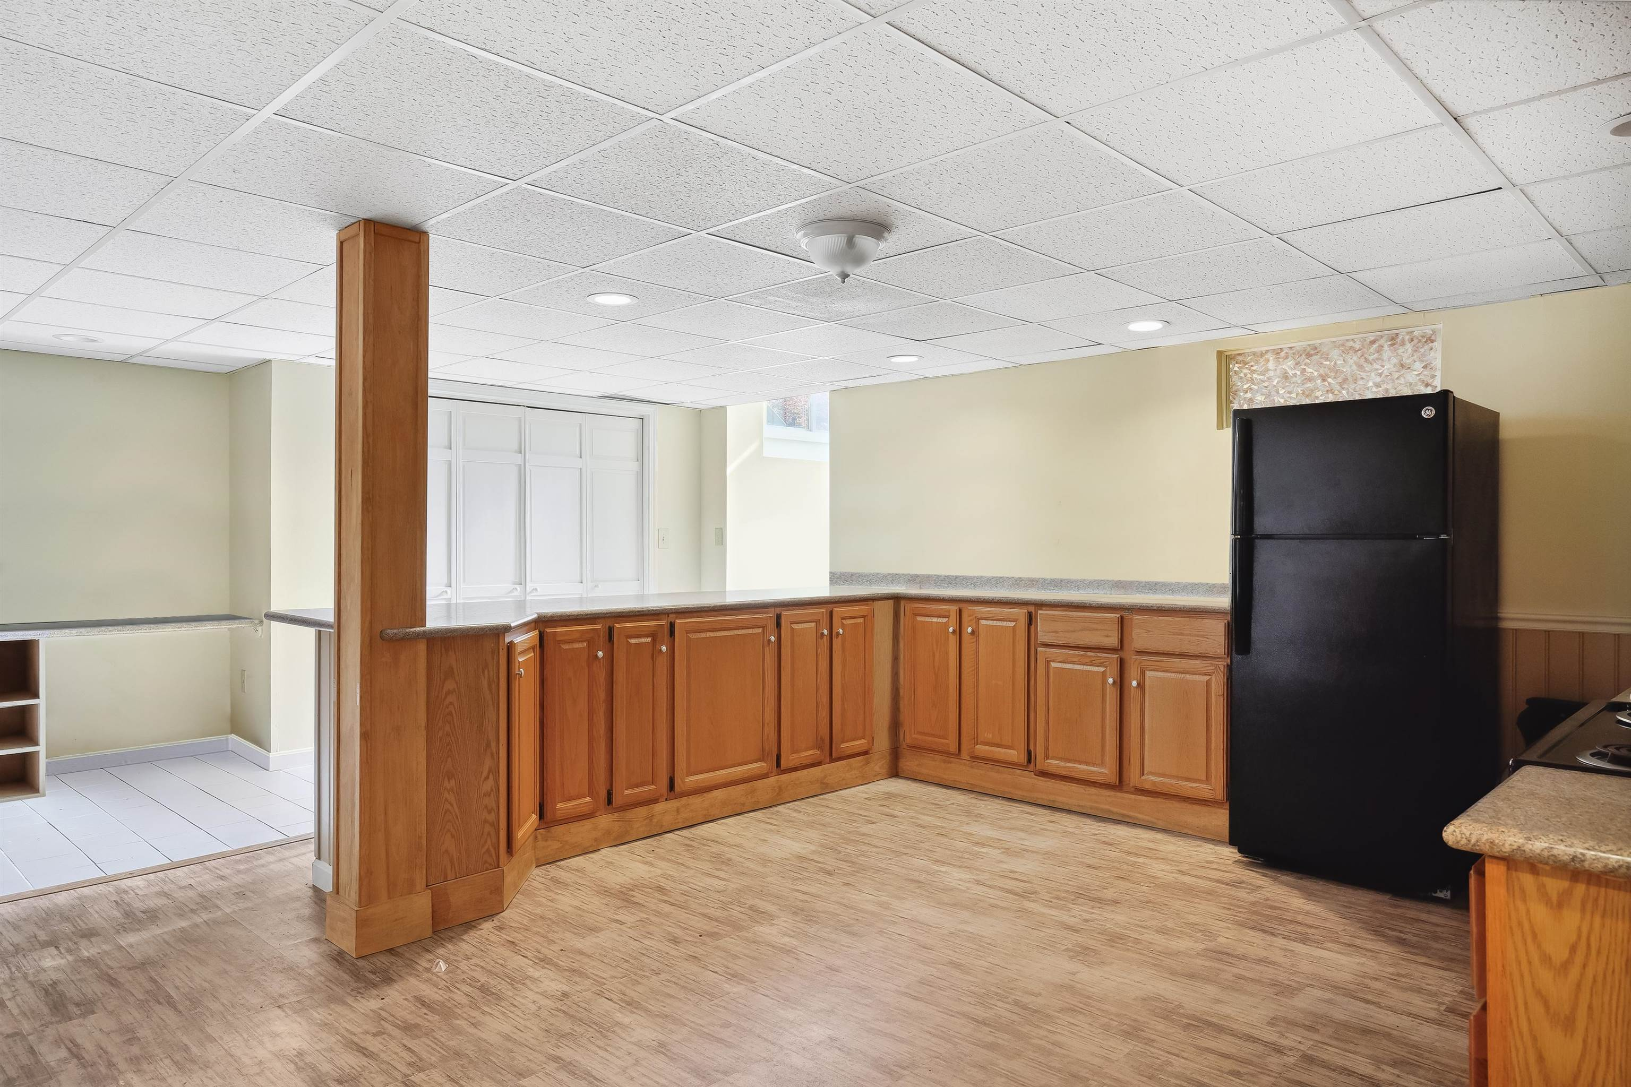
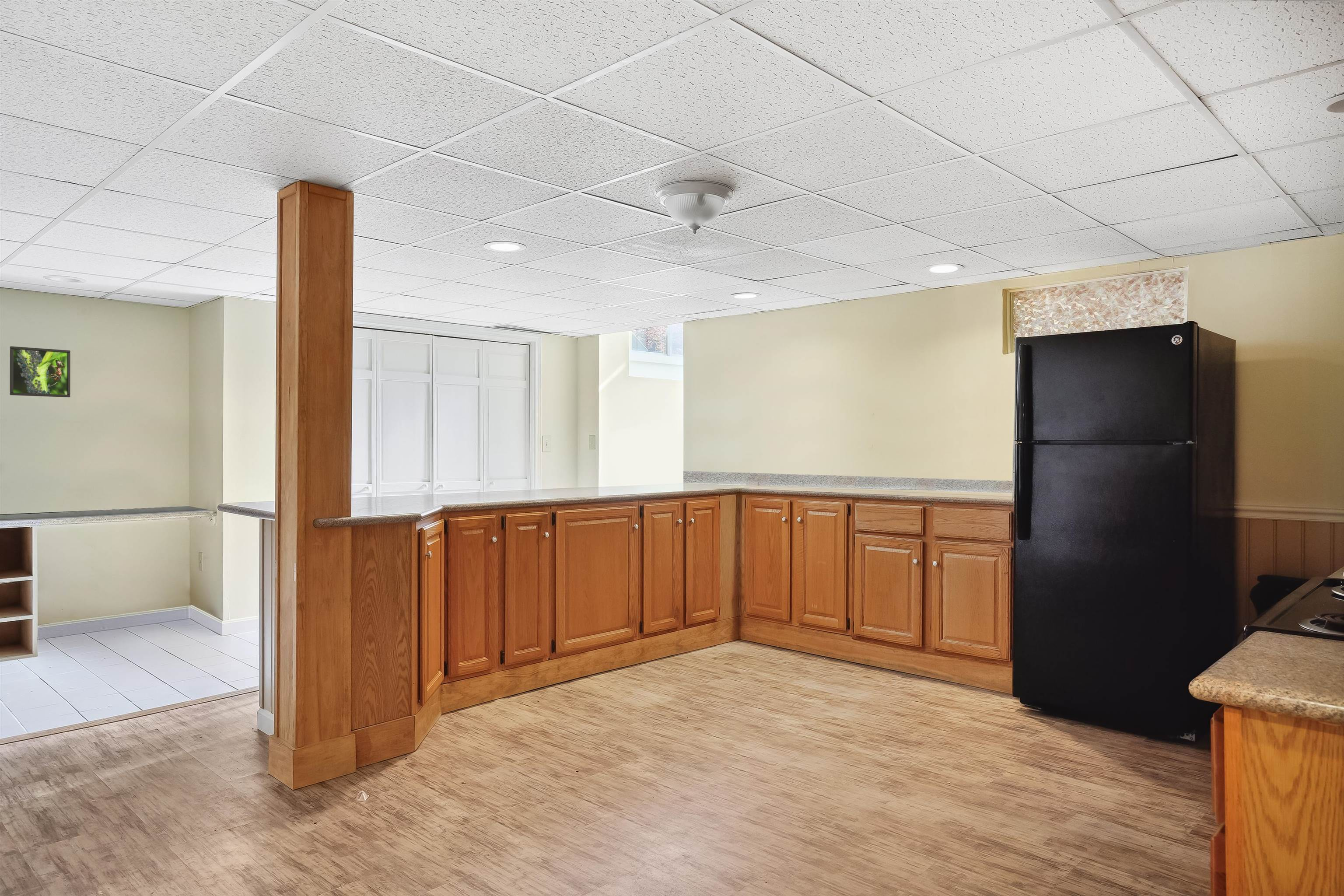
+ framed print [9,346,71,398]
